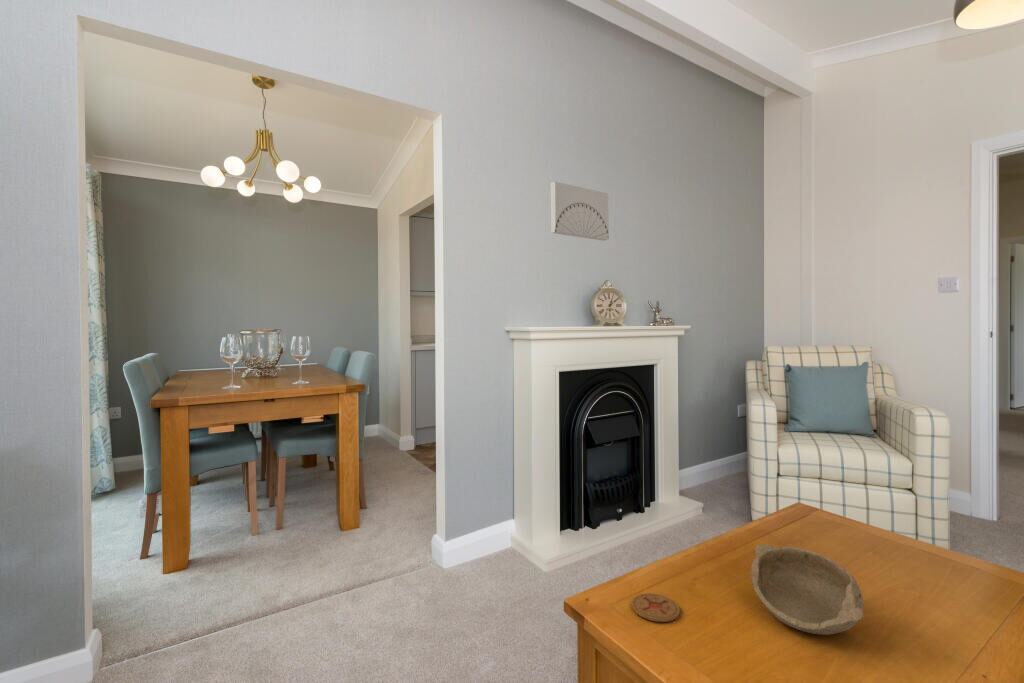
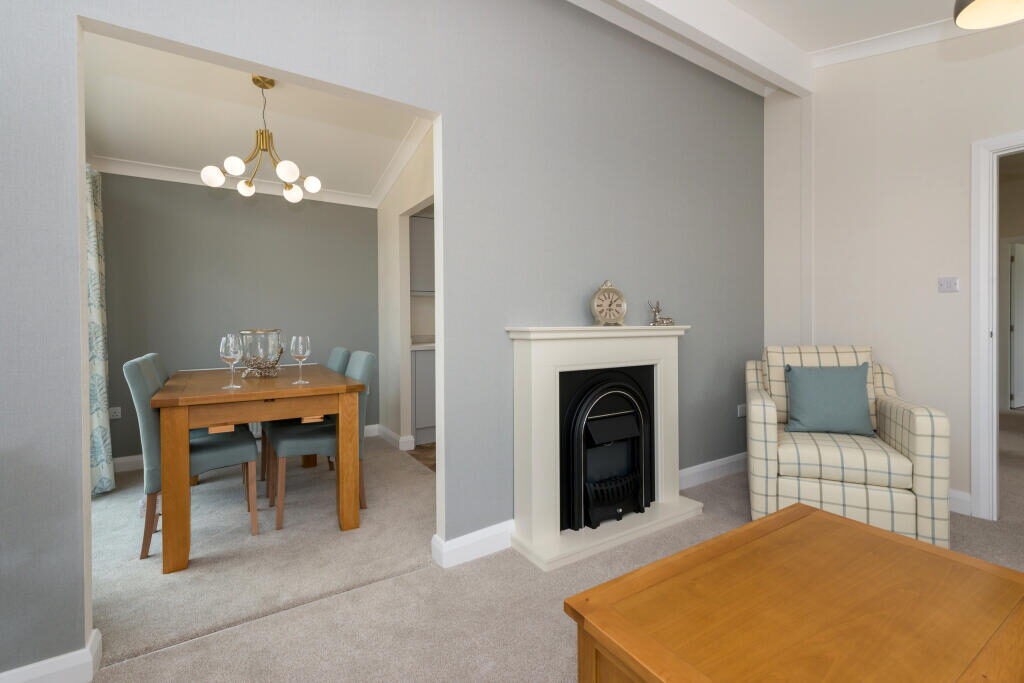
- wall art [550,180,609,242]
- coaster [631,592,681,623]
- bowl [750,543,865,636]
